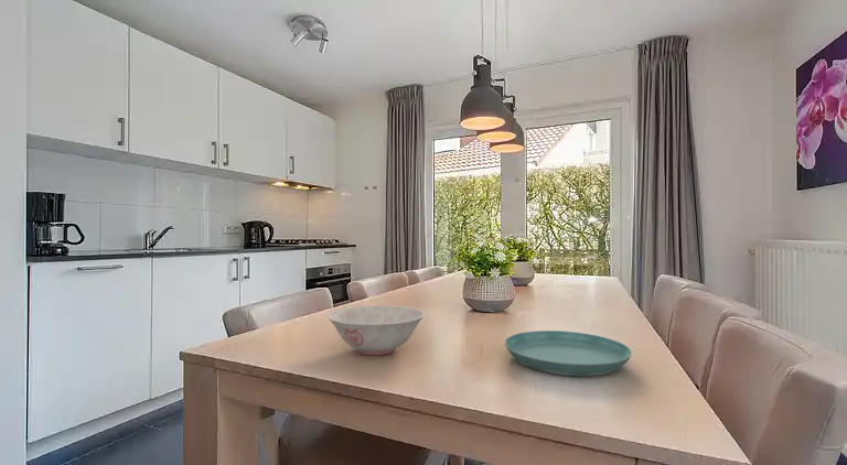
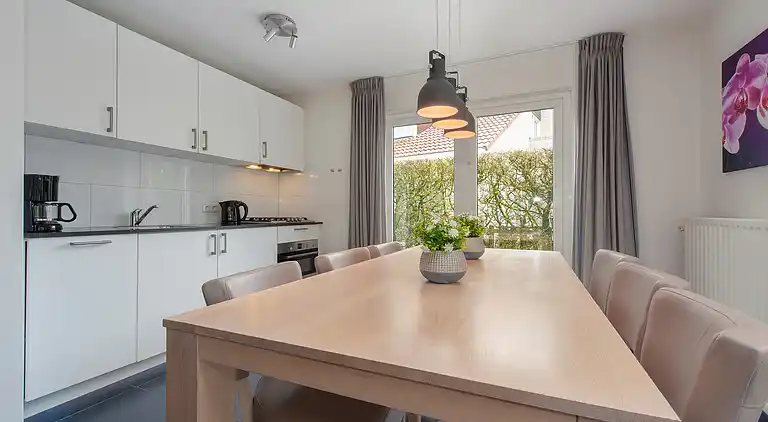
- saucer [504,329,633,377]
- bowl [325,304,427,356]
